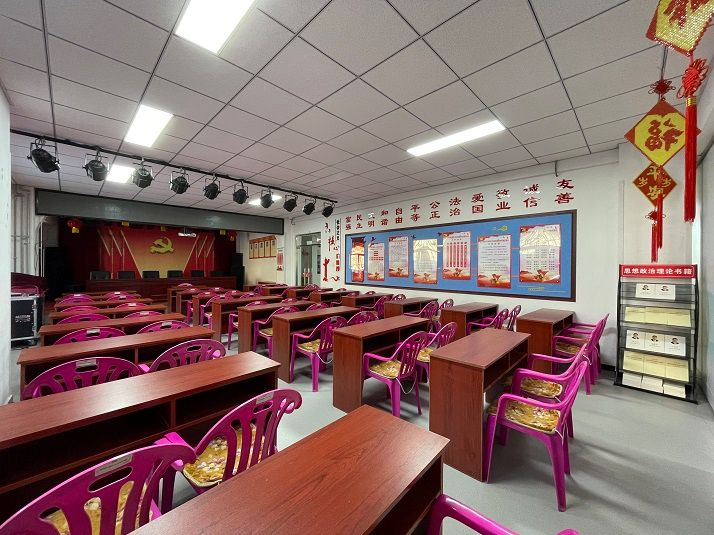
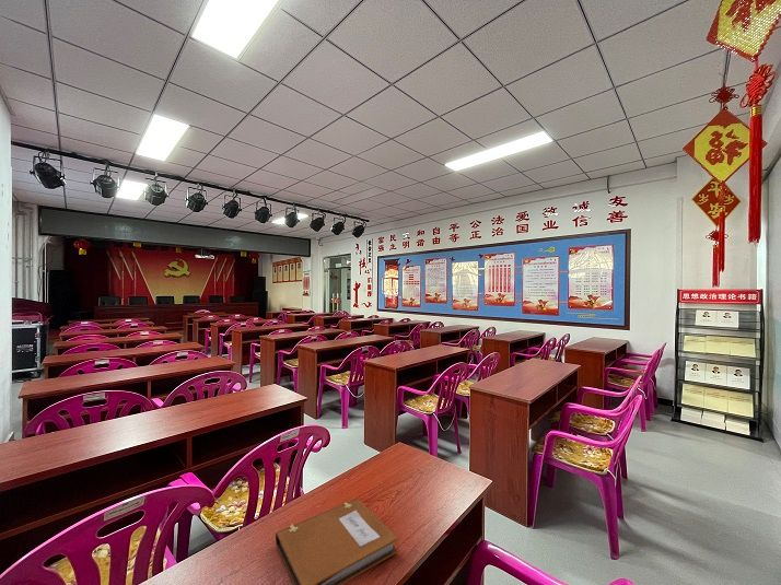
+ notebook [275,498,398,585]
